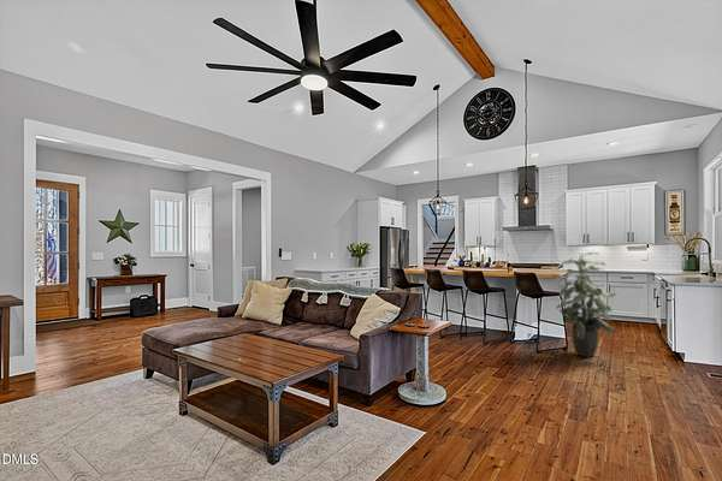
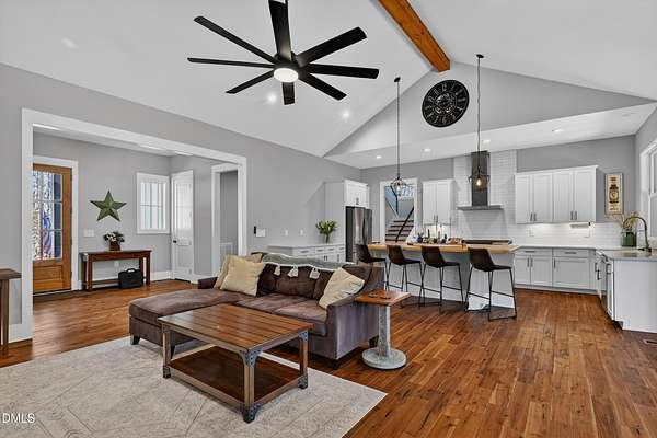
- indoor plant [555,251,619,358]
